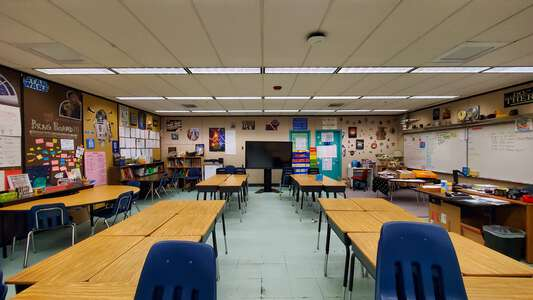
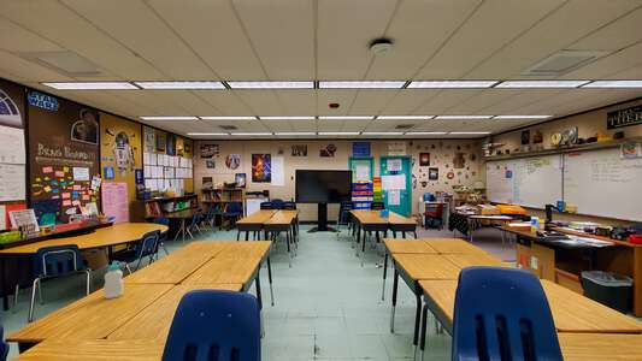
+ bottle [102,264,124,300]
